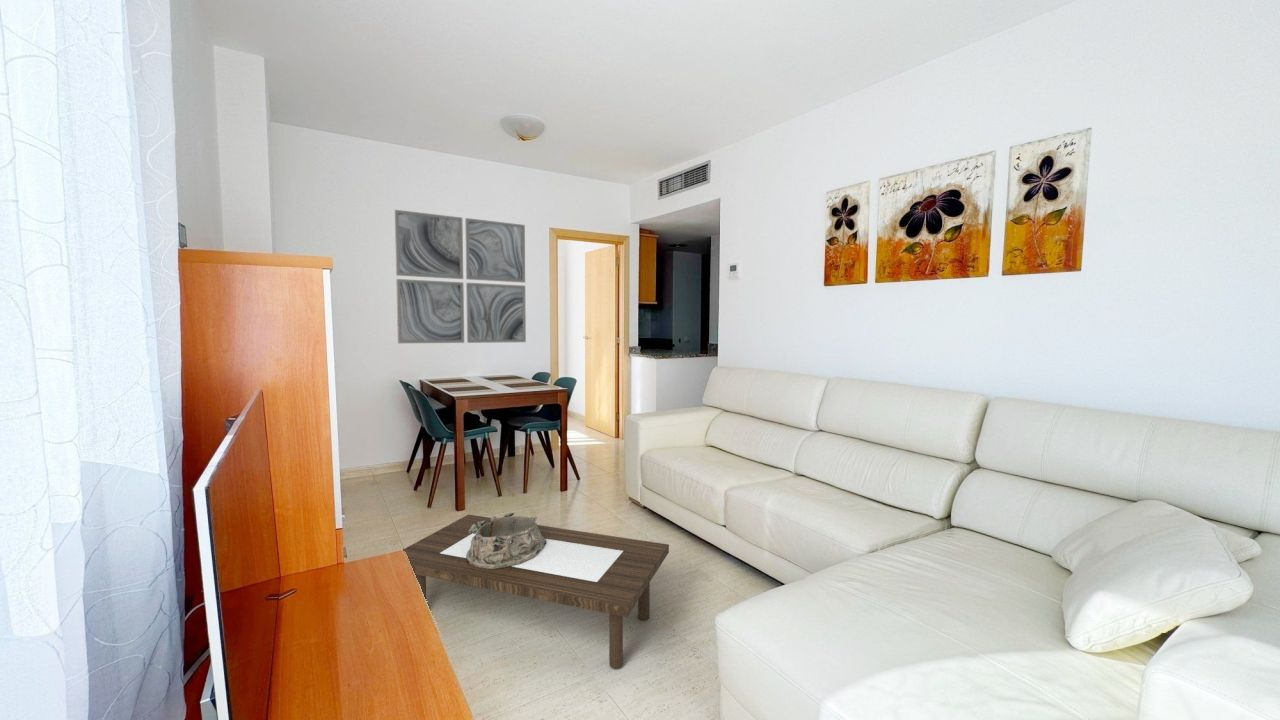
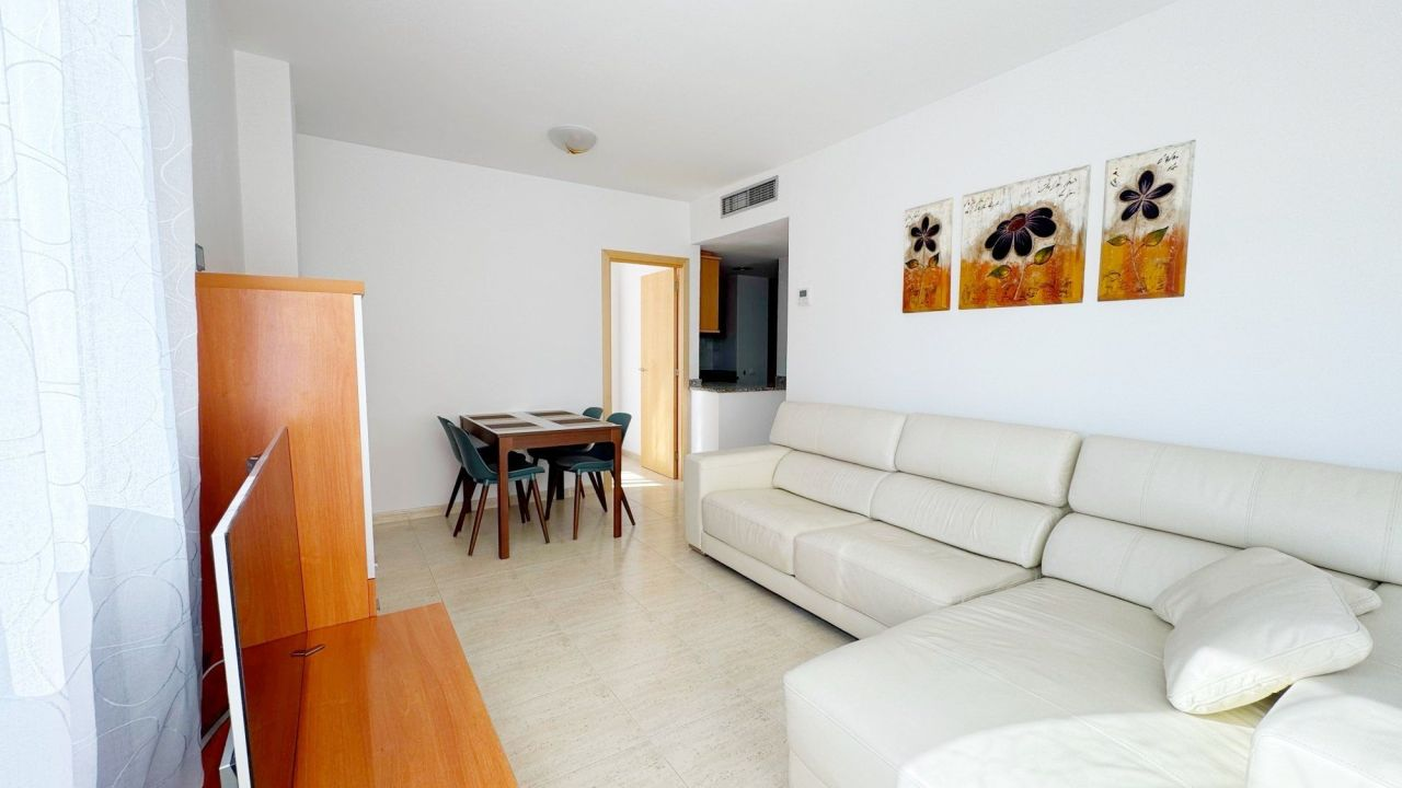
- wall art [394,209,527,344]
- coffee table [402,514,670,669]
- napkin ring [466,512,546,569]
